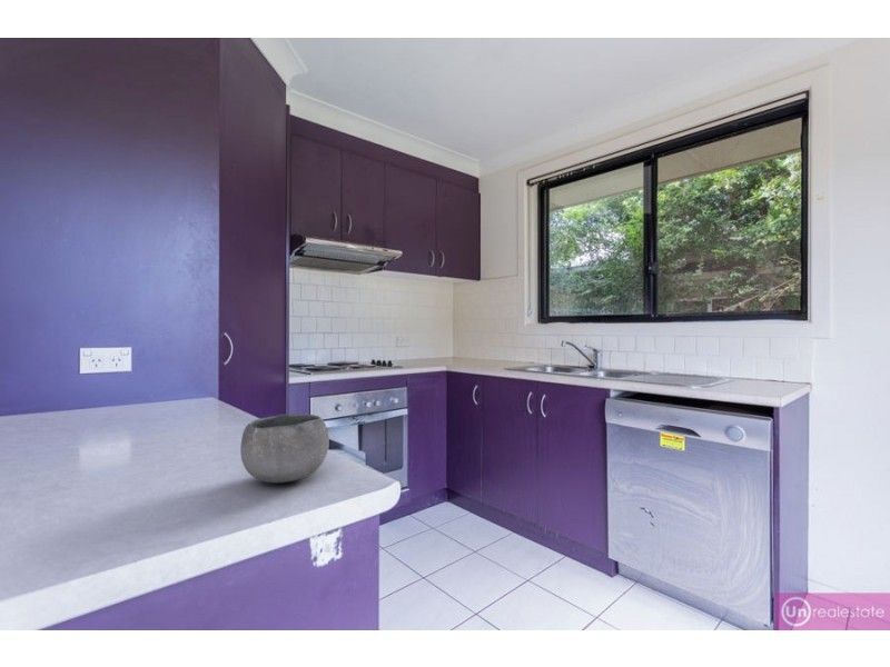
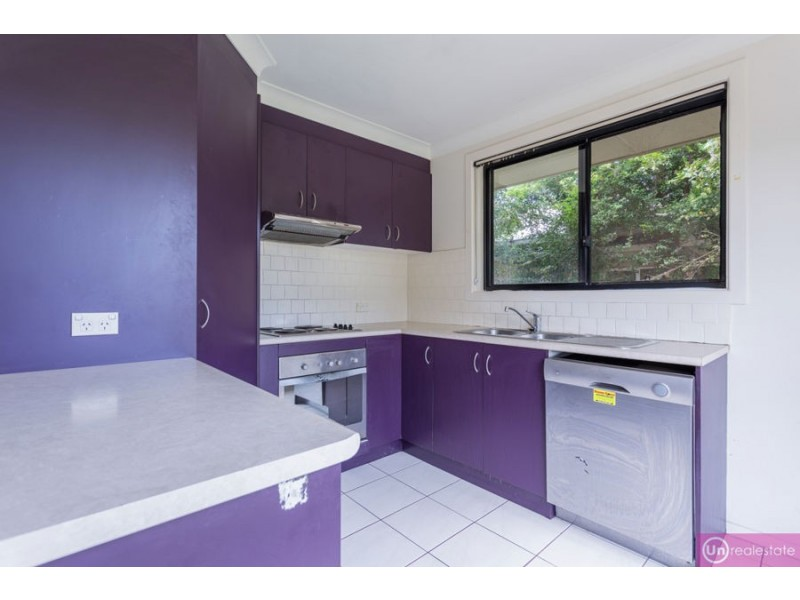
- bowl [239,412,330,484]
